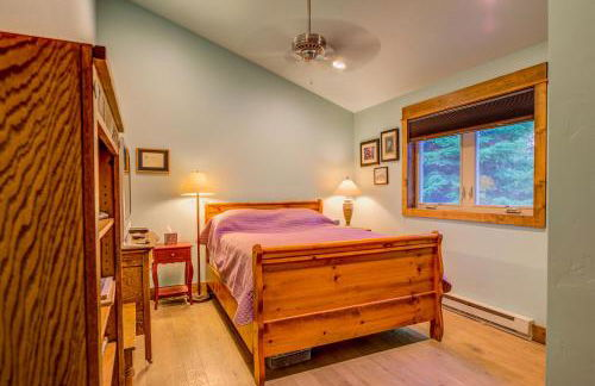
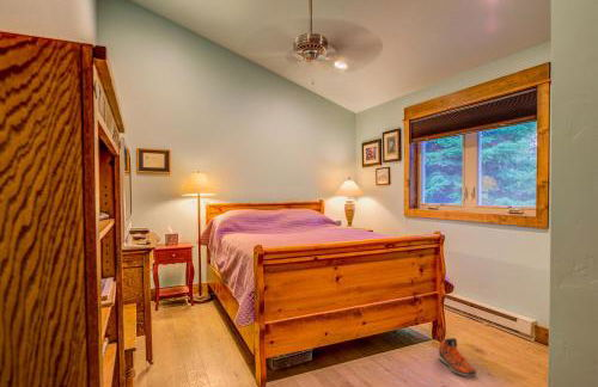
+ sneaker [438,337,477,377]
